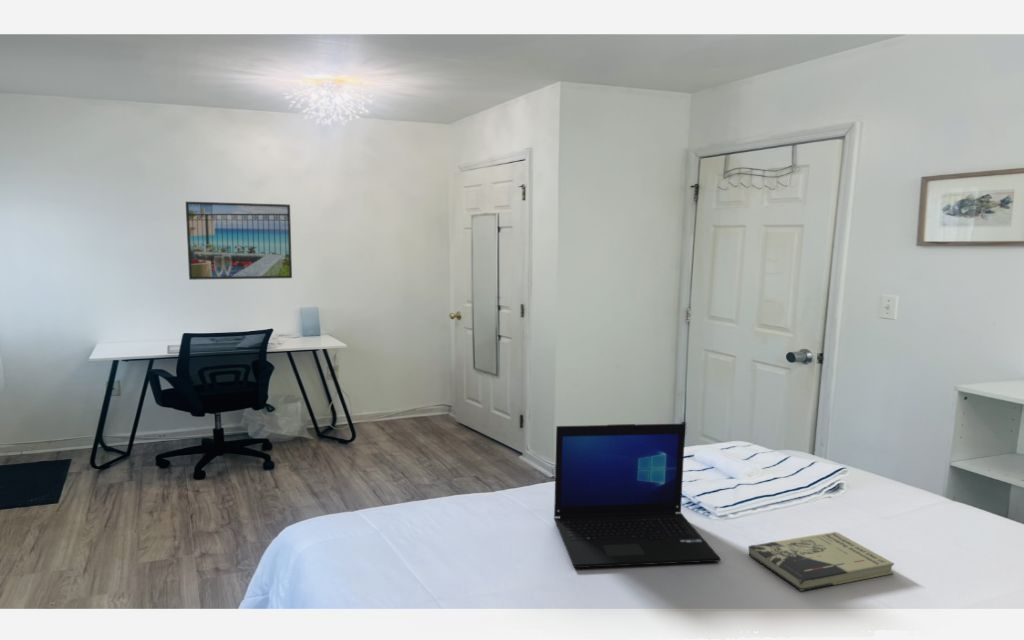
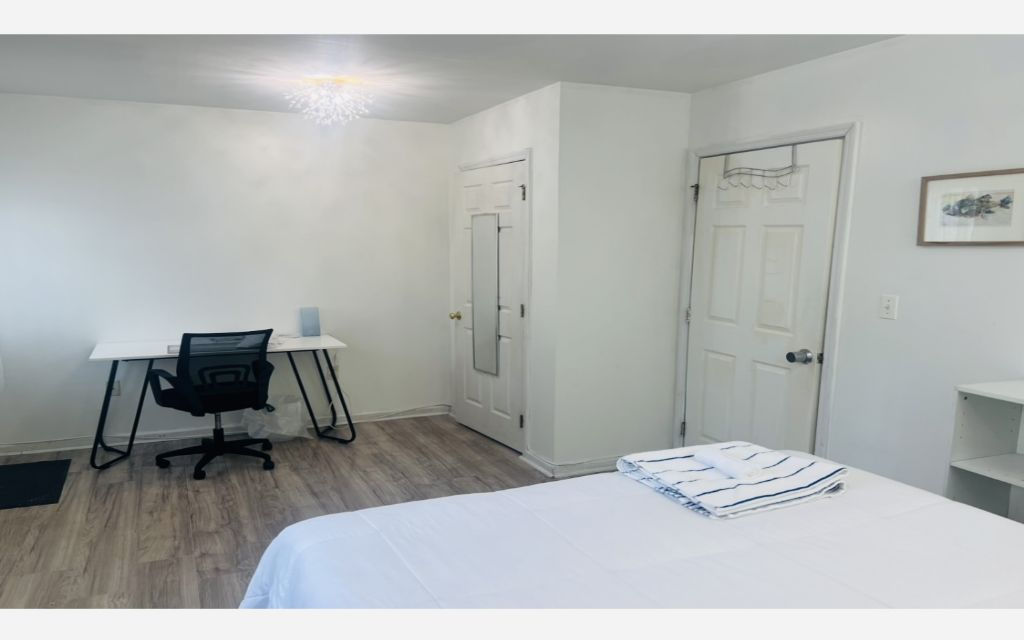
- laptop [553,423,721,569]
- book [748,531,895,592]
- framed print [185,201,293,281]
